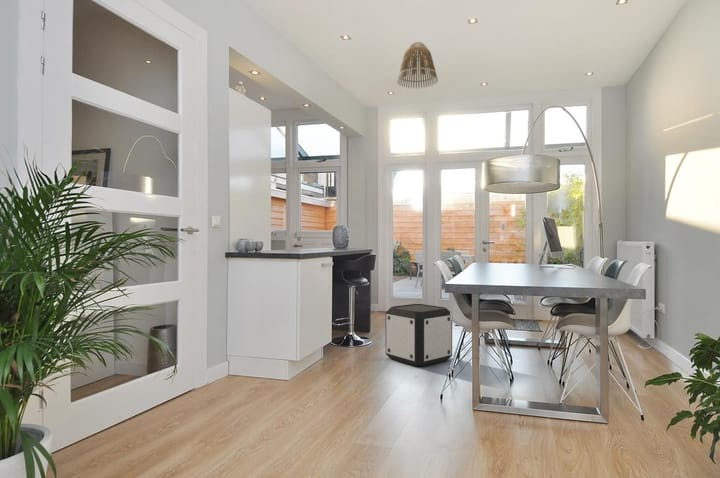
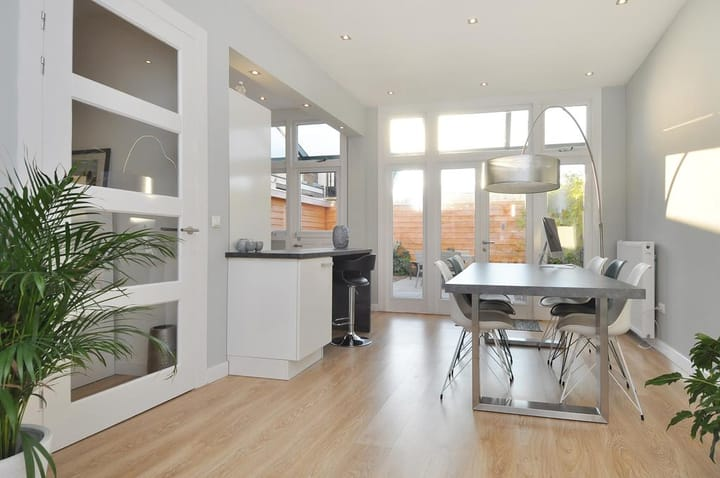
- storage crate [385,303,453,368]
- lamp shade [396,41,439,90]
